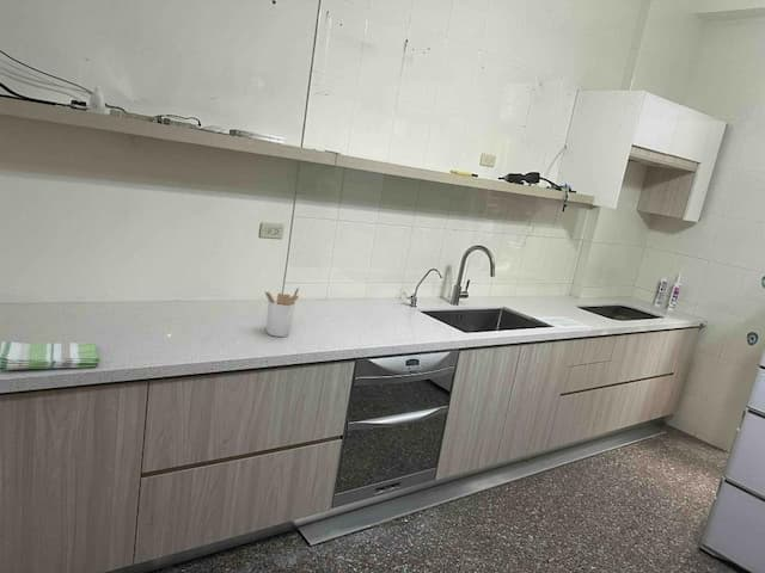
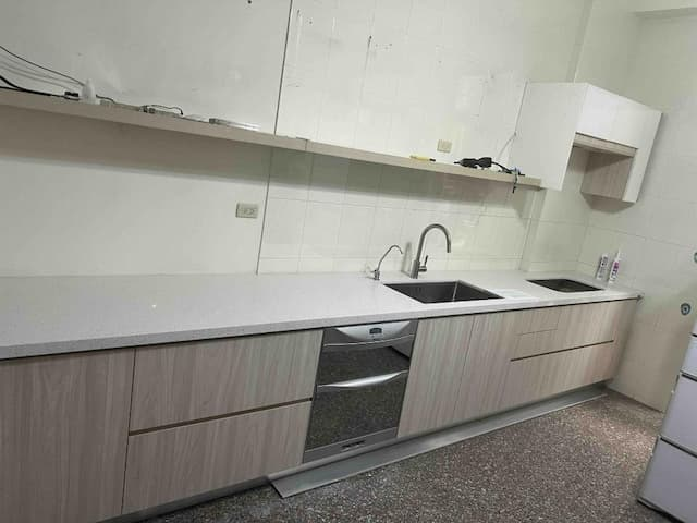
- dish towel [0,340,100,371]
- utensil holder [264,286,300,338]
